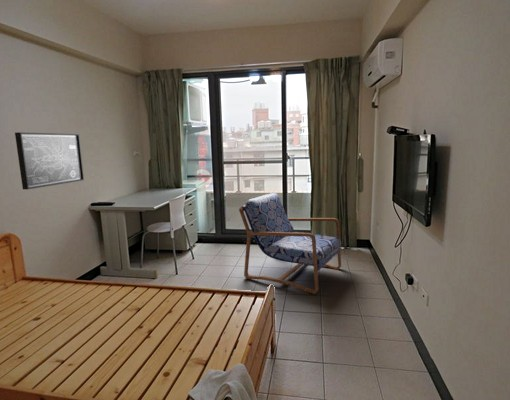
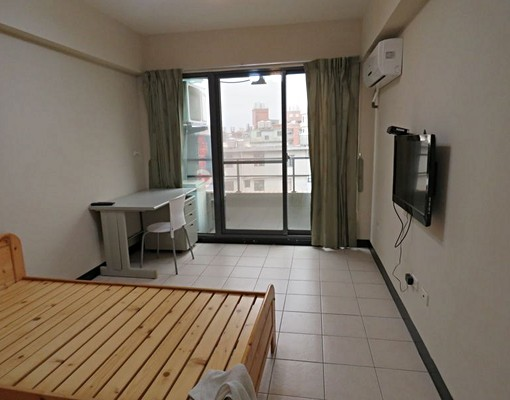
- armchair [238,192,343,295]
- wall art [14,131,85,190]
